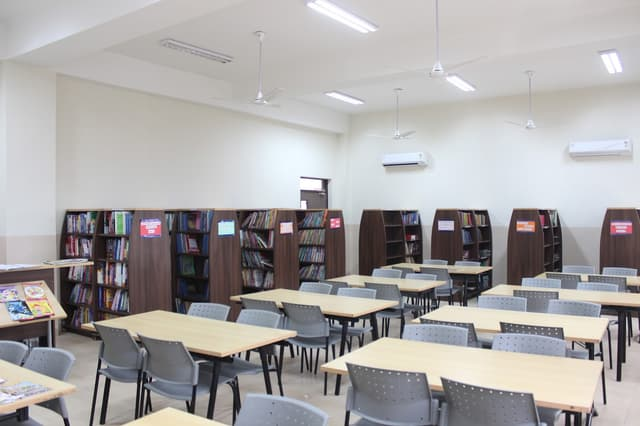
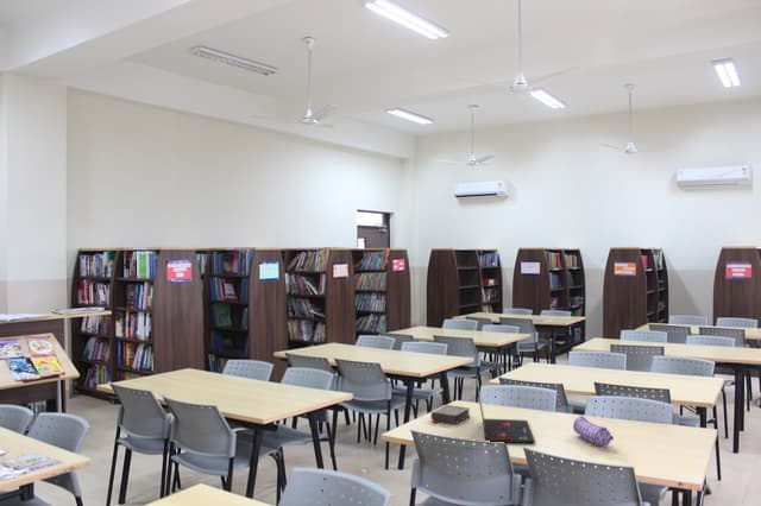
+ book [430,404,471,425]
+ laptop [474,372,536,444]
+ pencil case [572,415,615,448]
